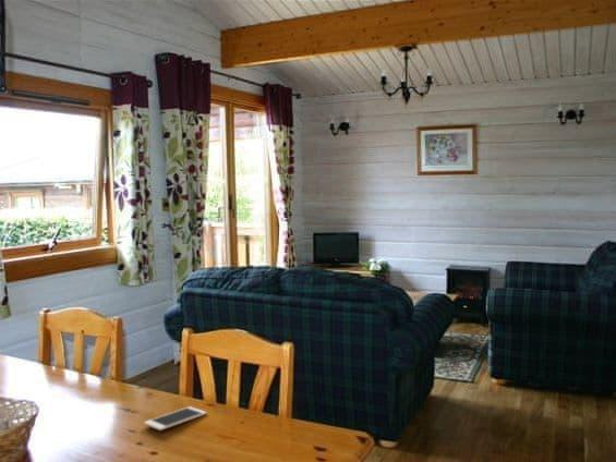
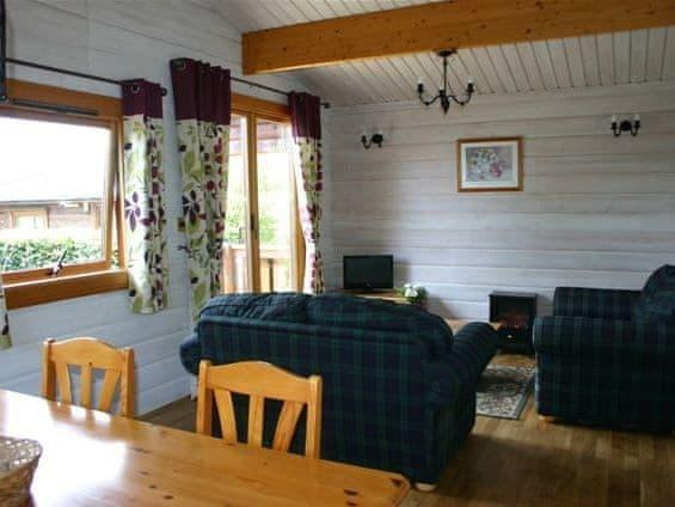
- cell phone [143,405,208,431]
